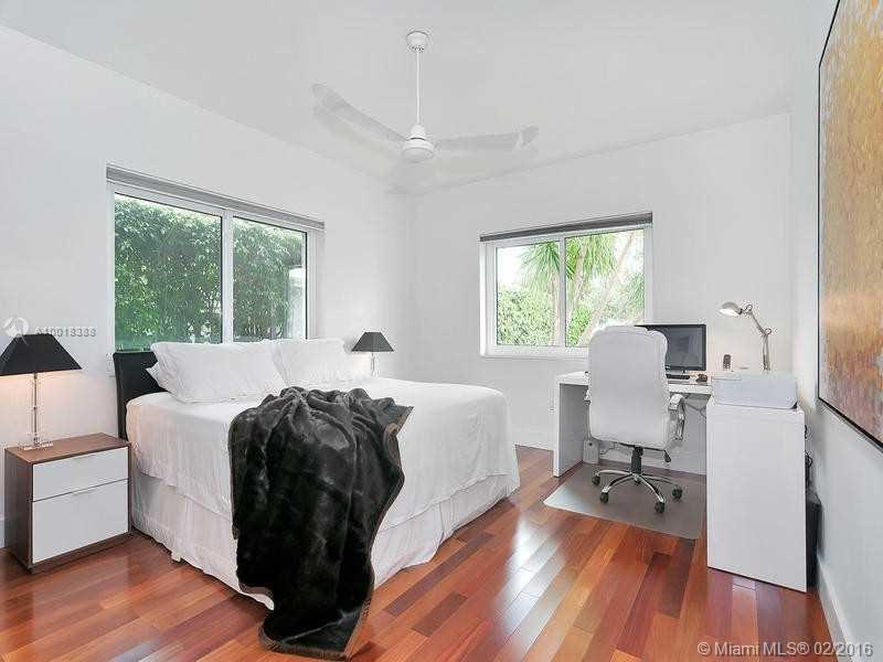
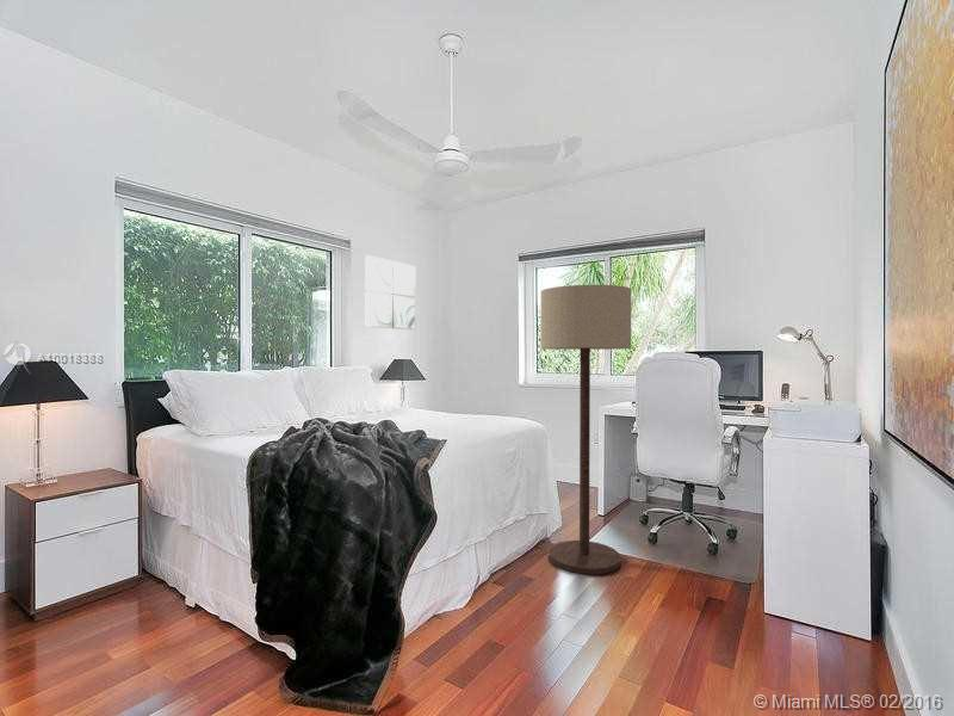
+ wall art [365,254,417,331]
+ floor lamp [540,284,632,575]
